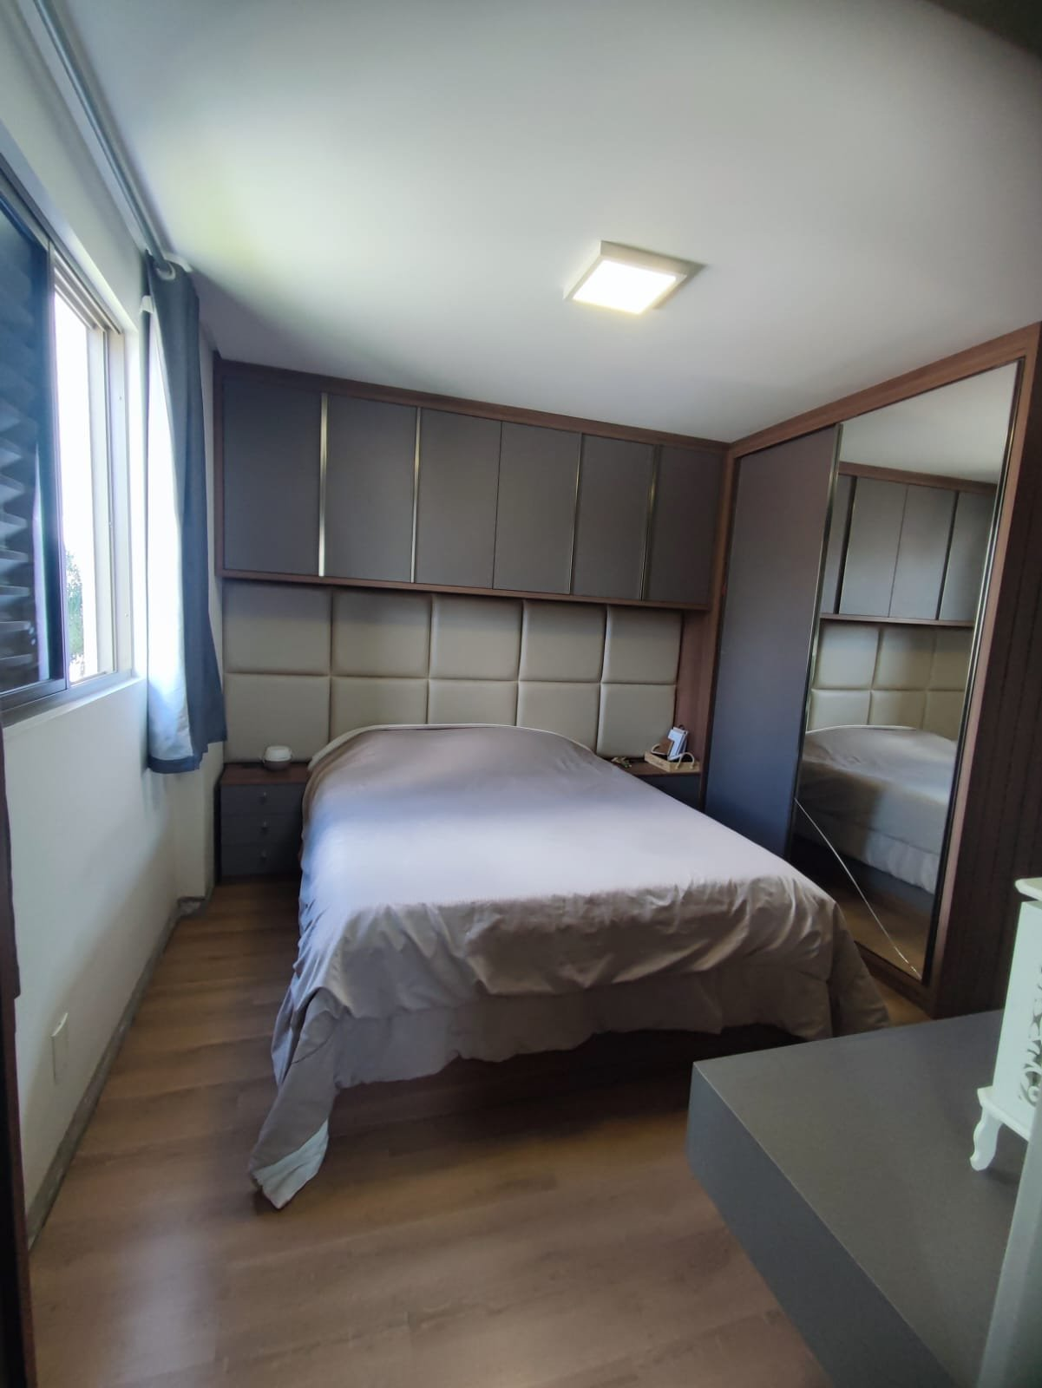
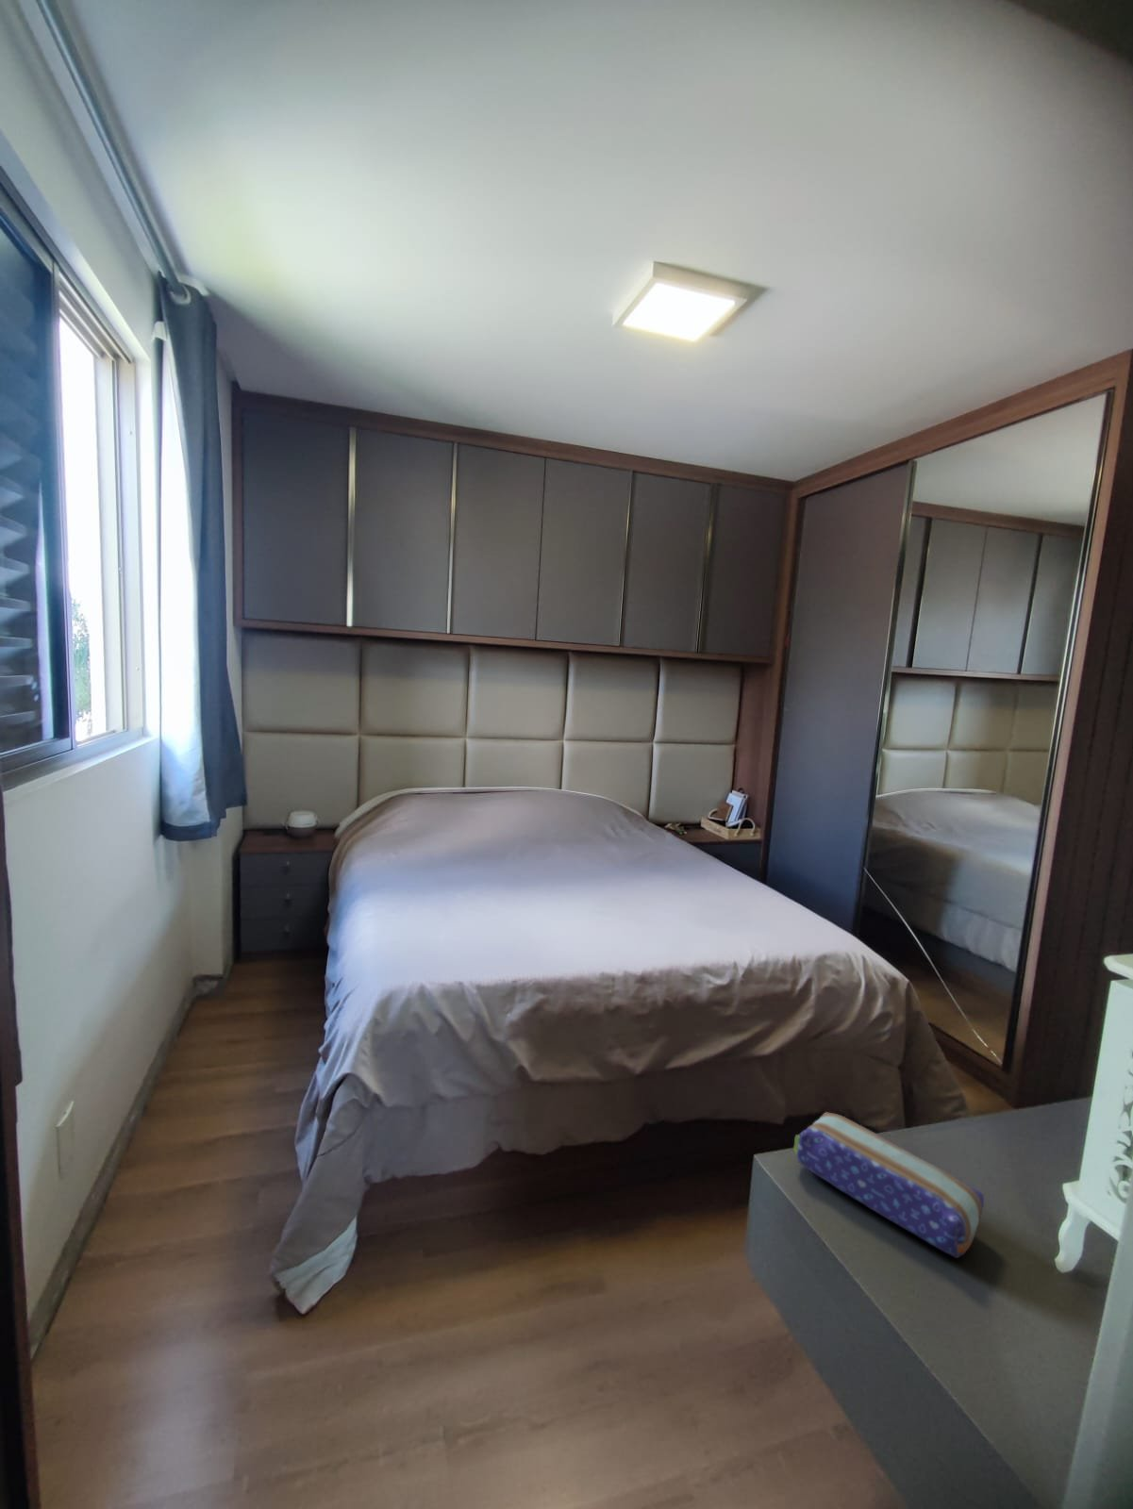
+ pencil case [793,1112,985,1259]
